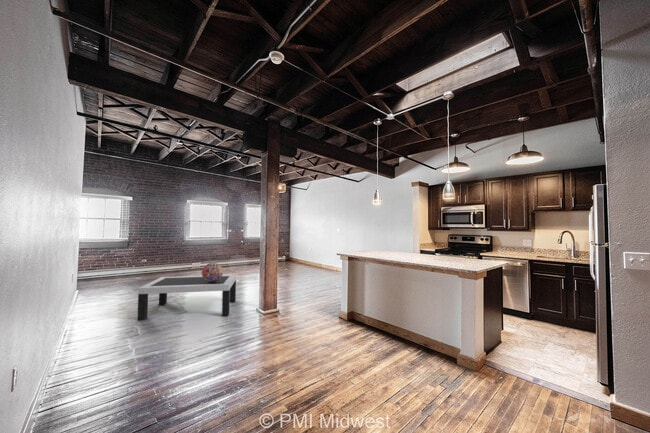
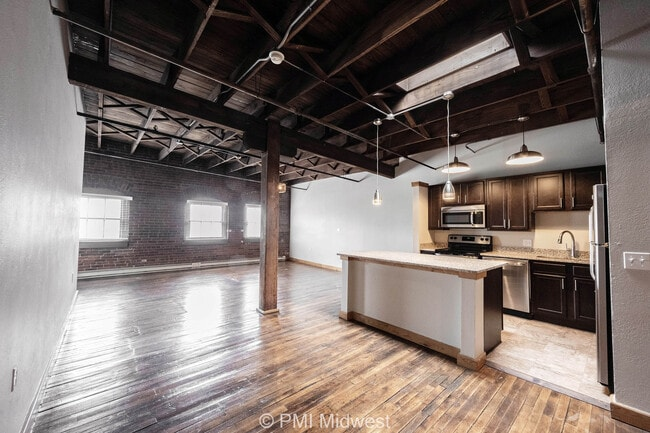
- coffee table [137,274,237,321]
- decorative globe [201,262,224,282]
